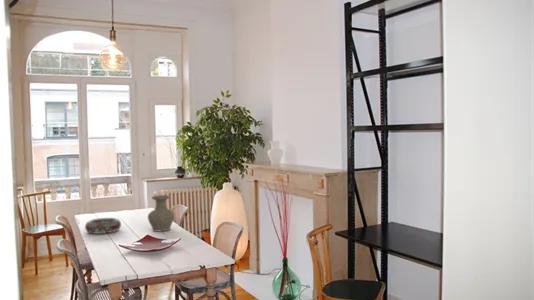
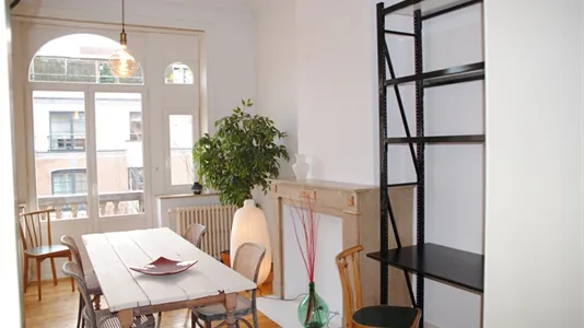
- vase [147,194,175,232]
- decorative bowl [84,217,122,235]
